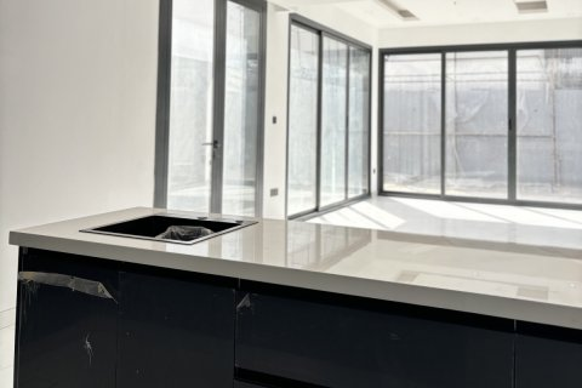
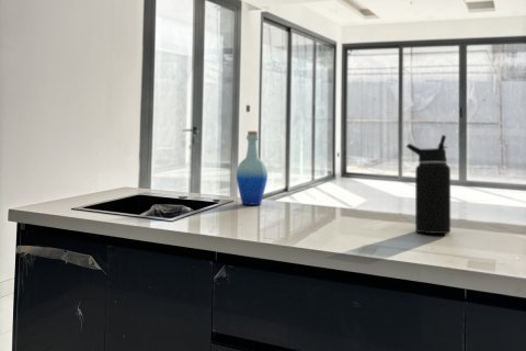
+ water bottle [404,134,451,235]
+ bottle [236,131,268,206]
